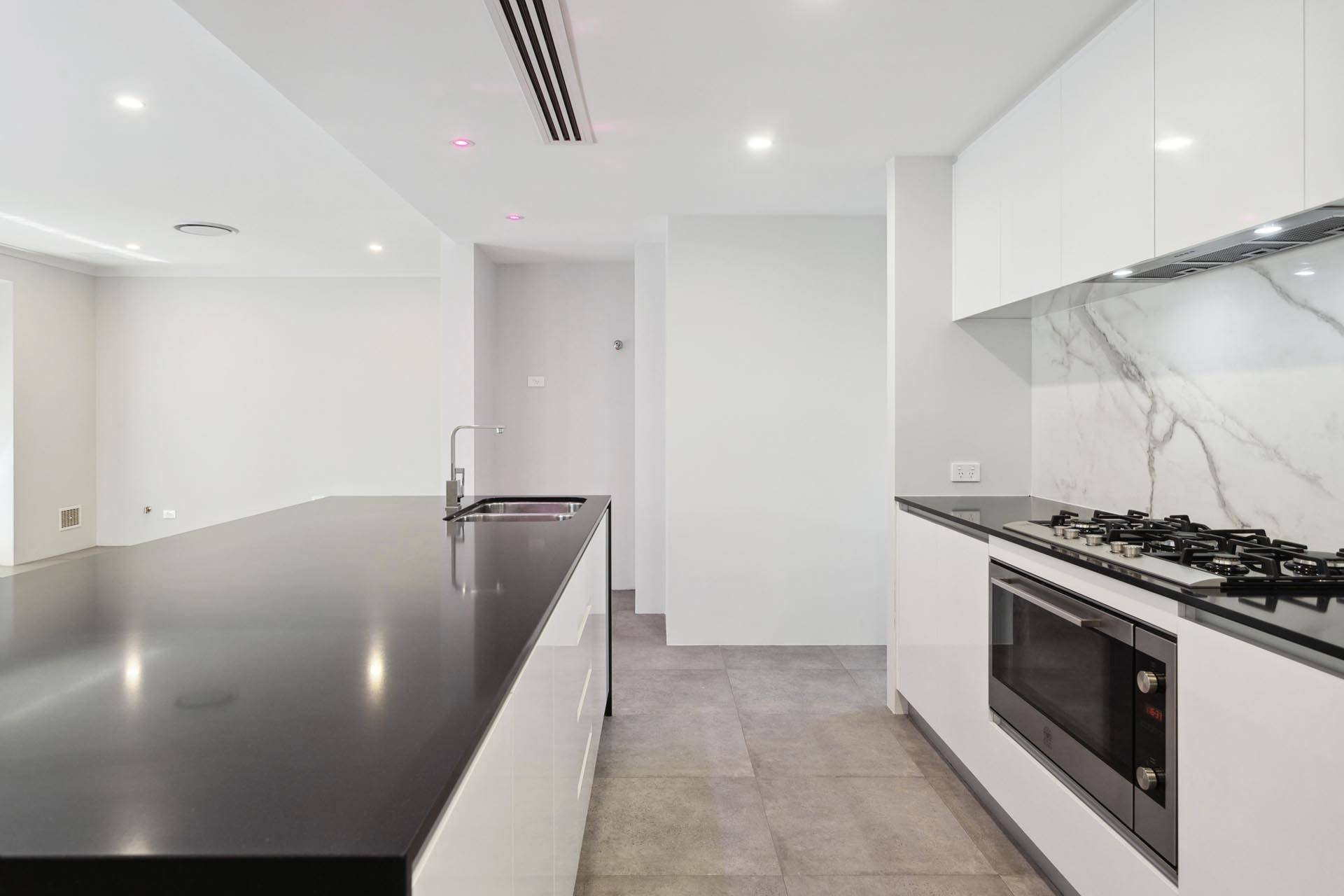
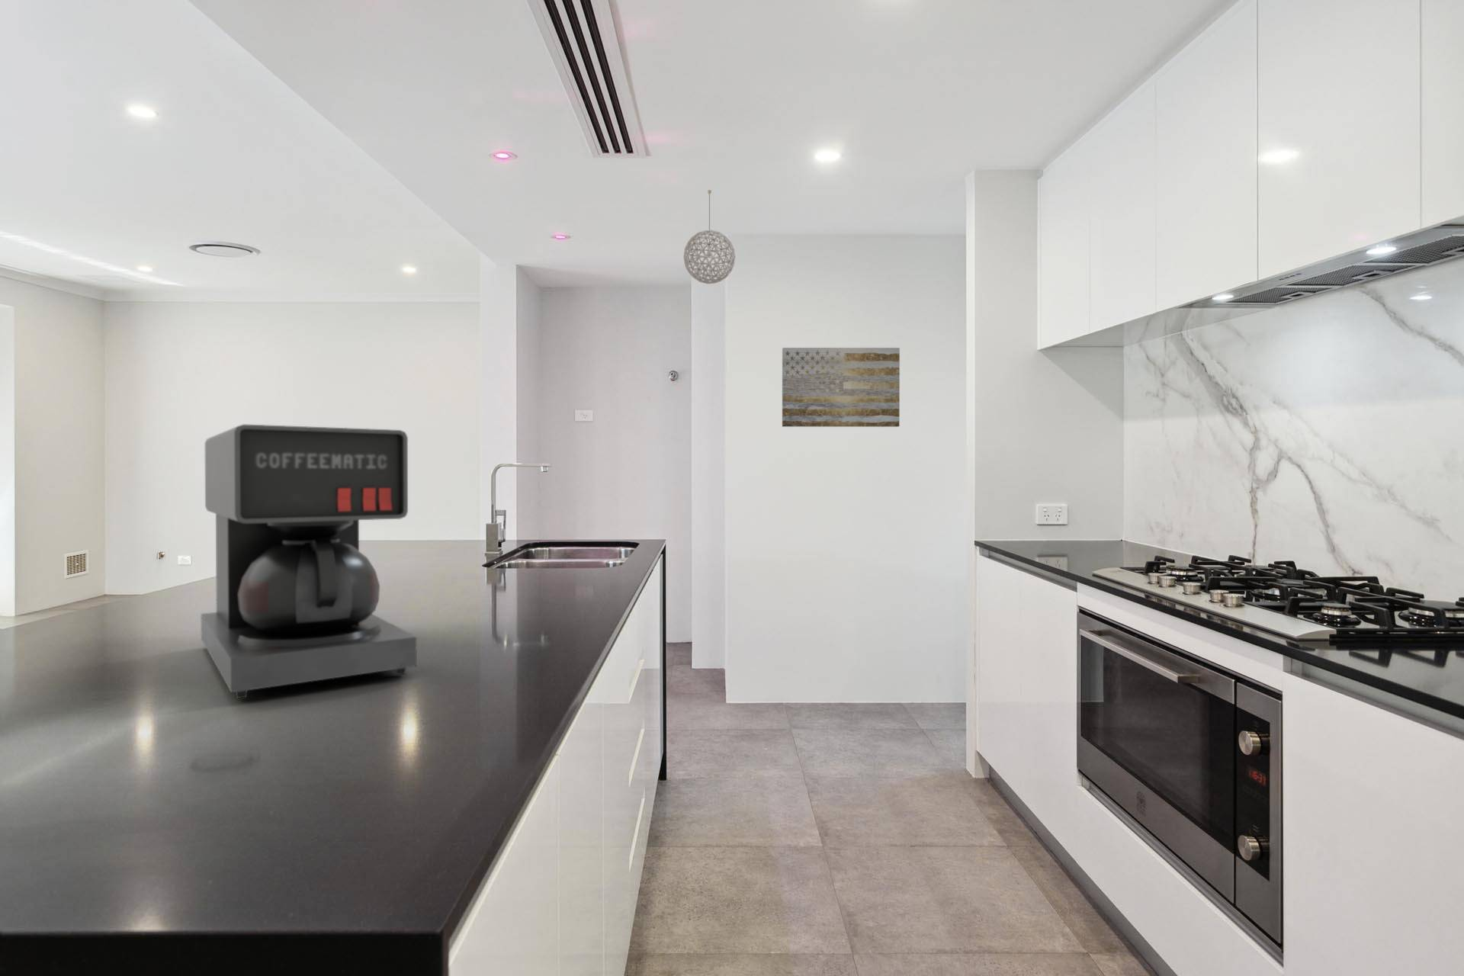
+ coffee maker [200,424,417,699]
+ pendant light [682,190,735,284]
+ wall art [781,346,901,428]
